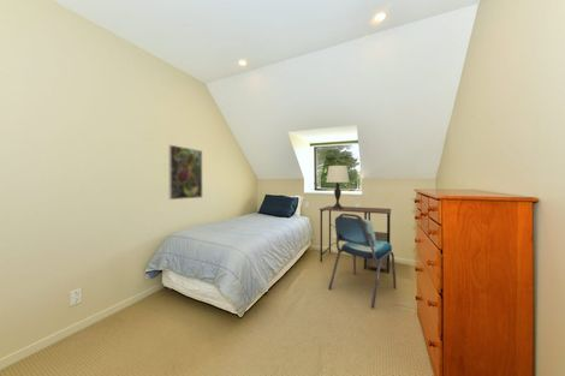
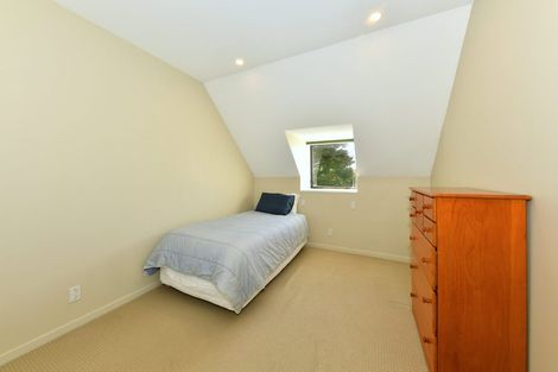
- lamp [325,165,351,209]
- desk [319,205,392,274]
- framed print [167,144,203,201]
- dining chair [328,213,397,309]
